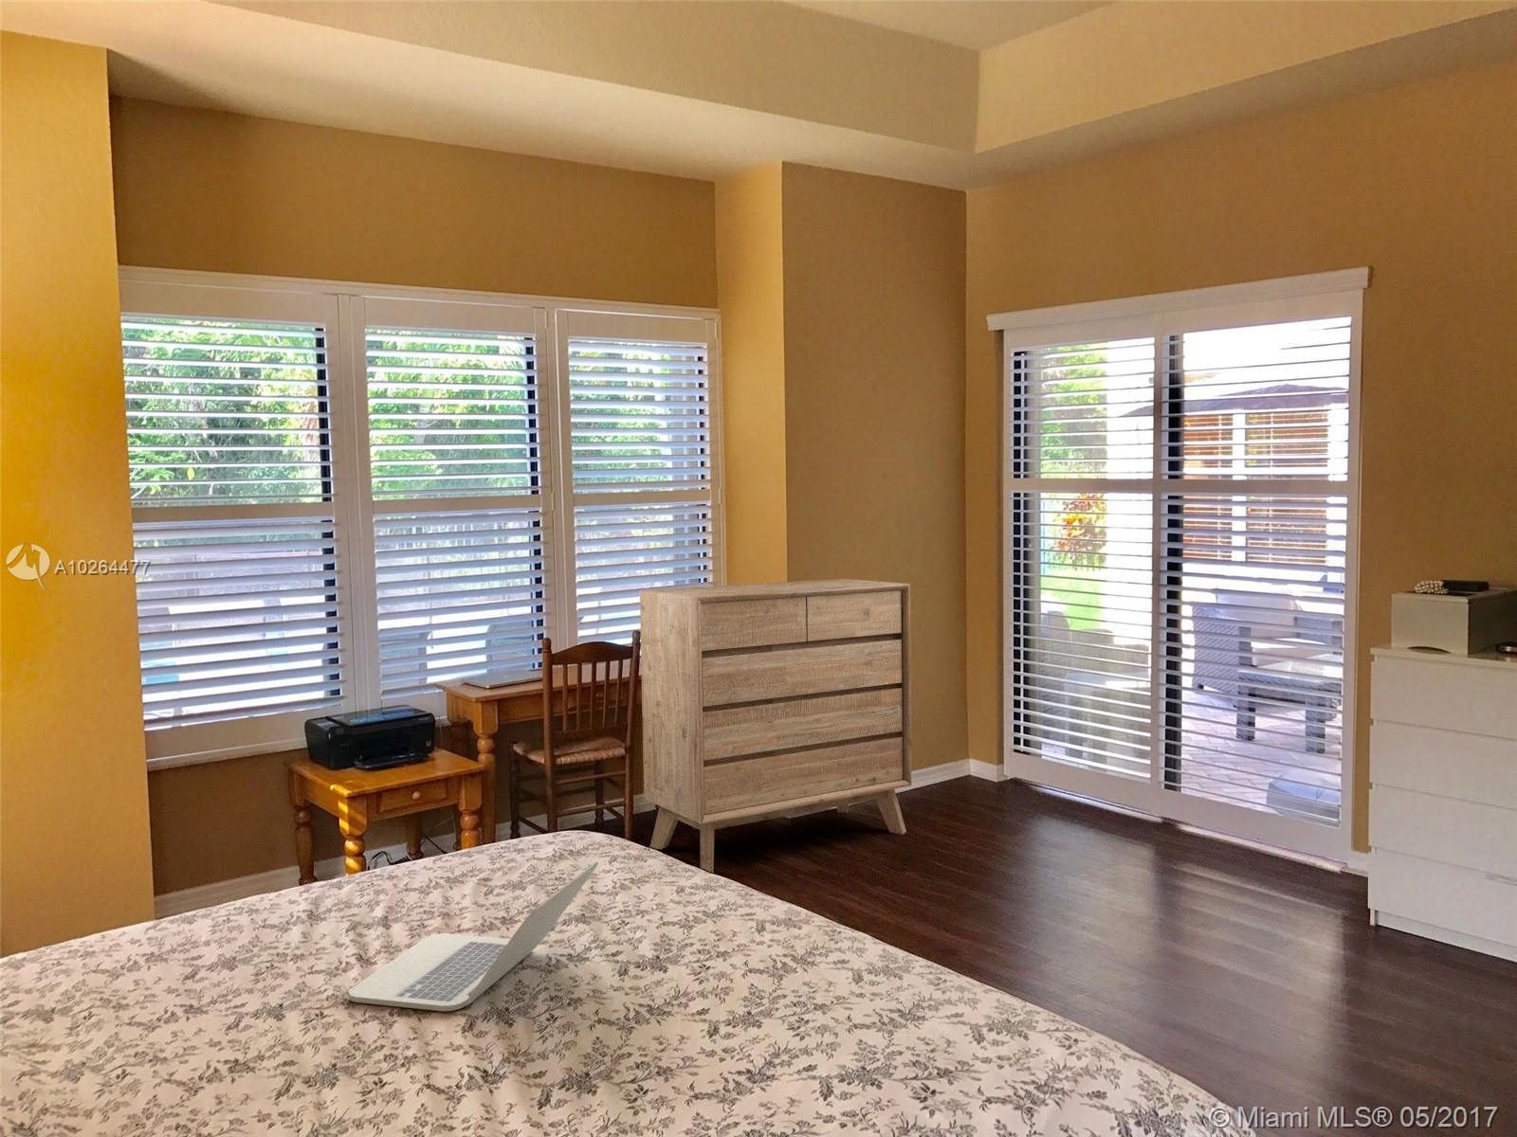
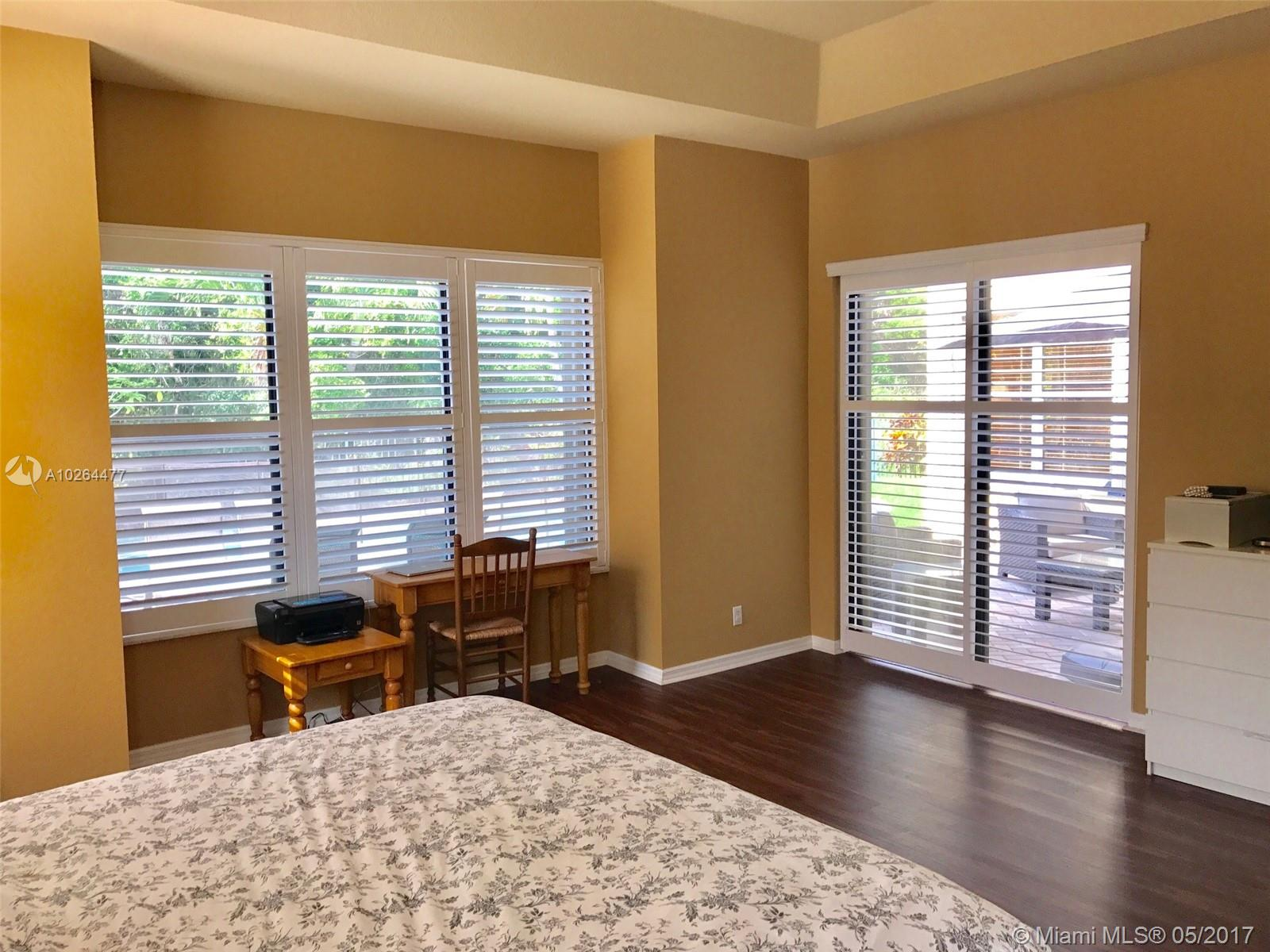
- dresser [639,578,913,873]
- laptop [348,860,600,1012]
